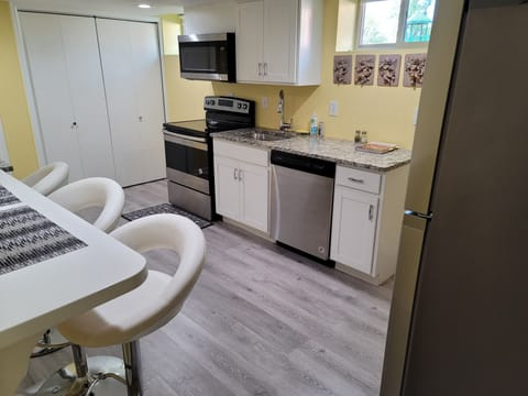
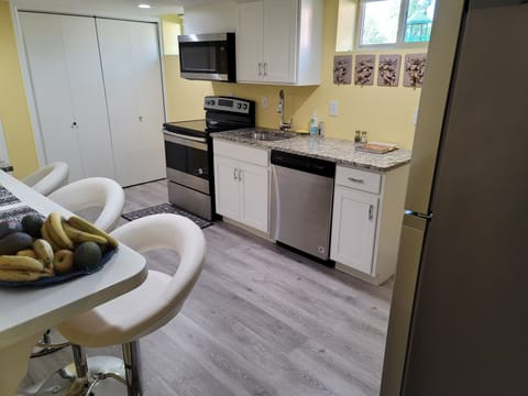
+ fruit bowl [0,210,120,287]
